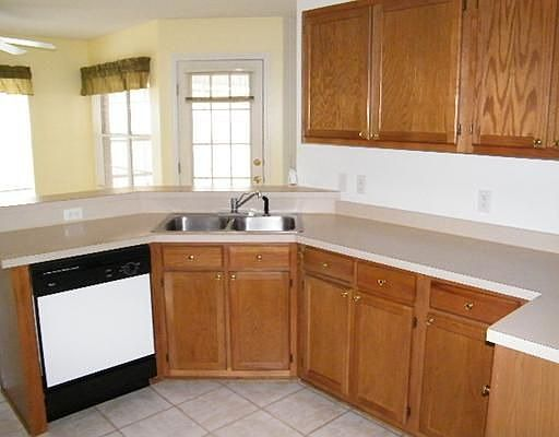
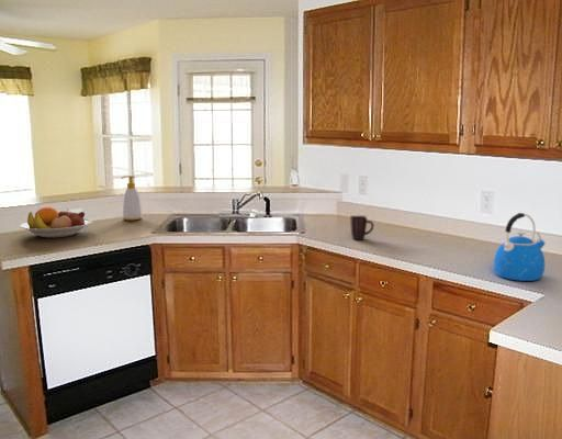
+ kettle [493,212,547,282]
+ mug [349,215,374,240]
+ fruit bowl [19,206,93,238]
+ soap bottle [120,175,143,222]
